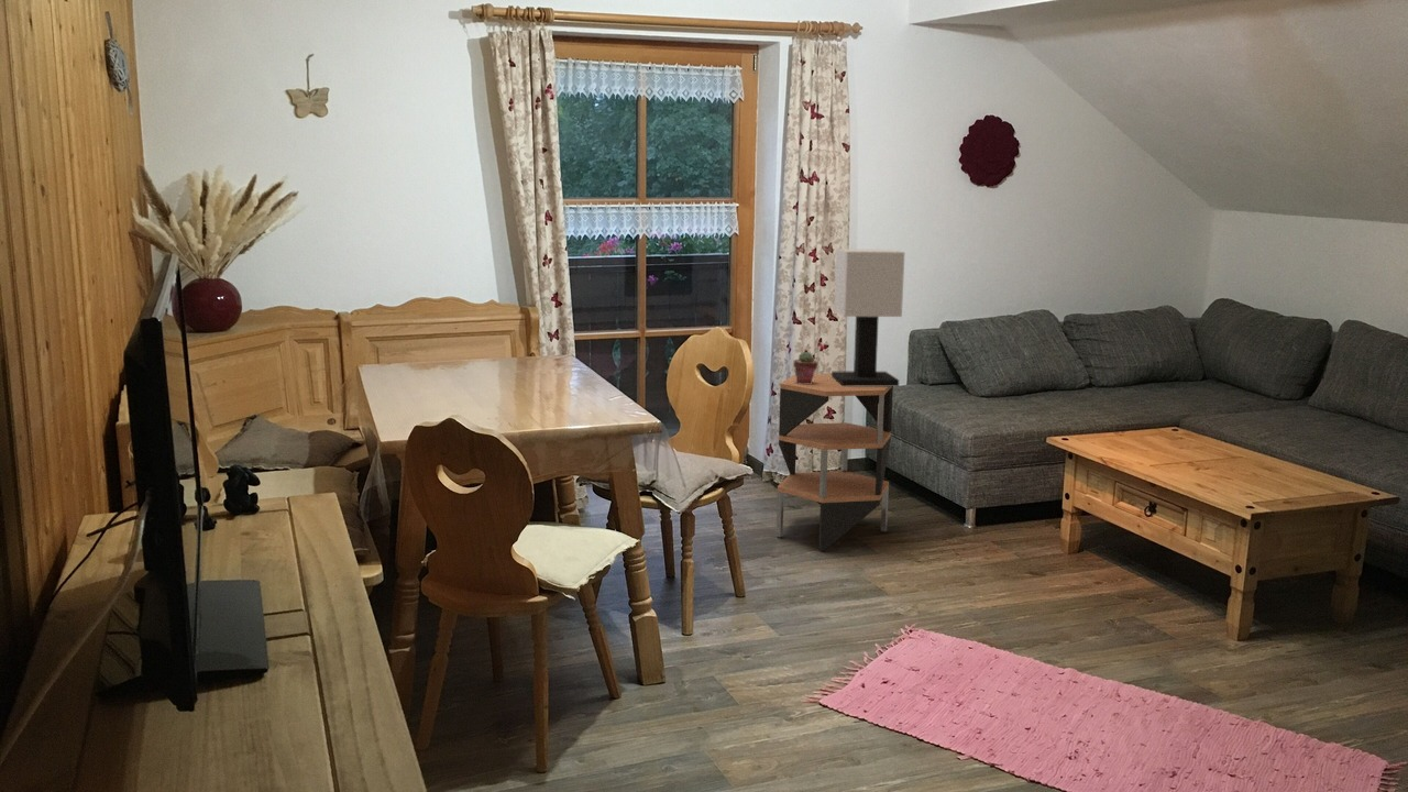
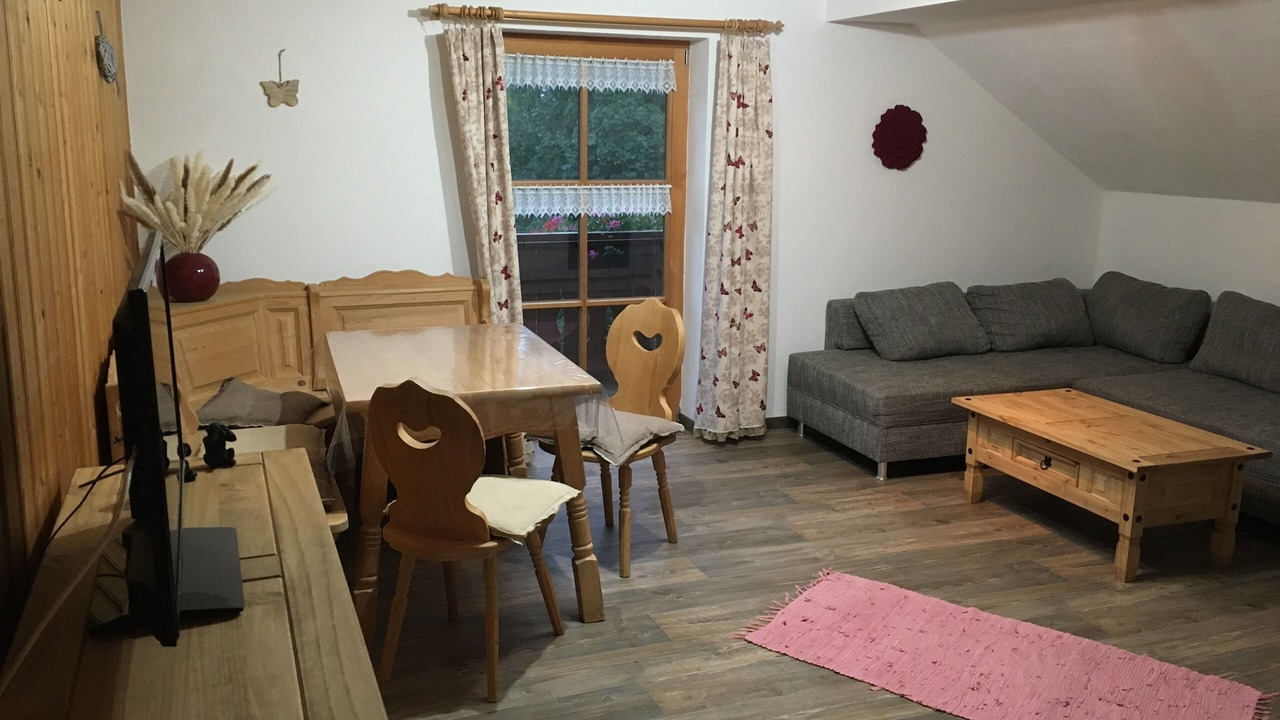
- potted succulent [792,351,818,384]
- side table [776,373,894,551]
- table lamp [831,248,905,387]
